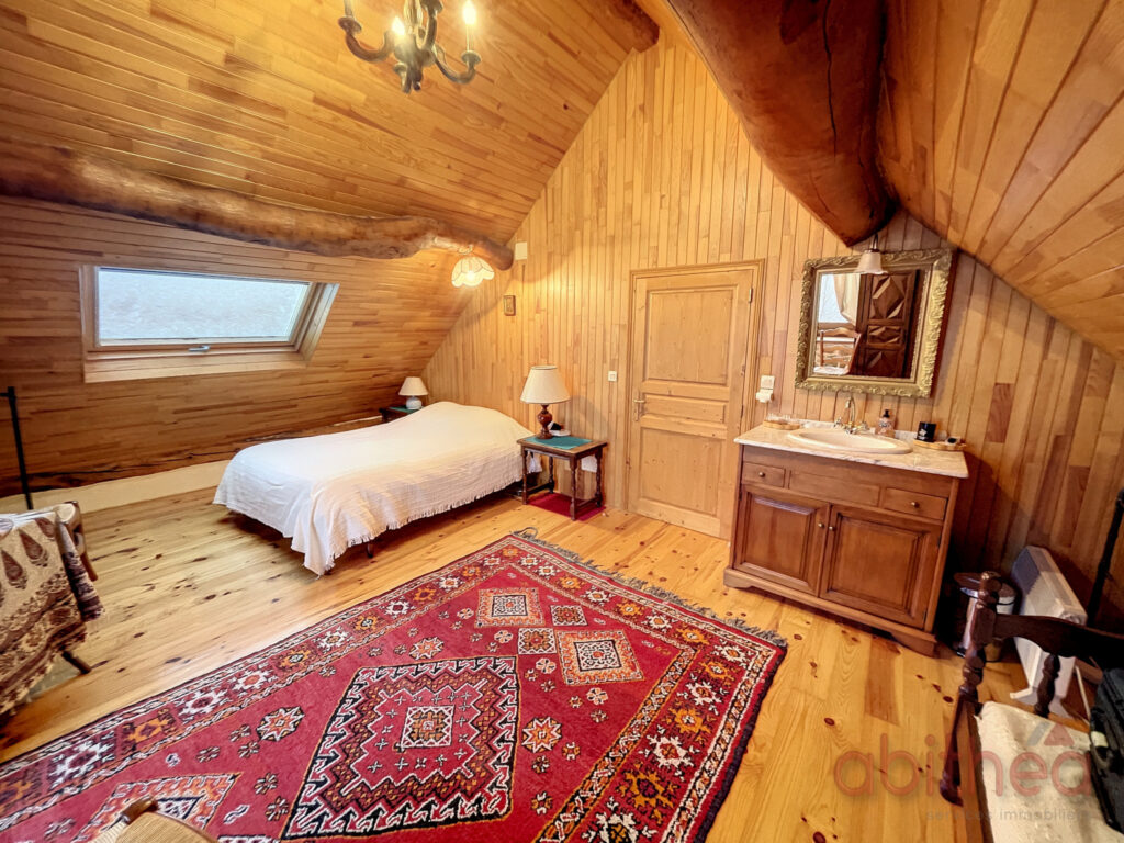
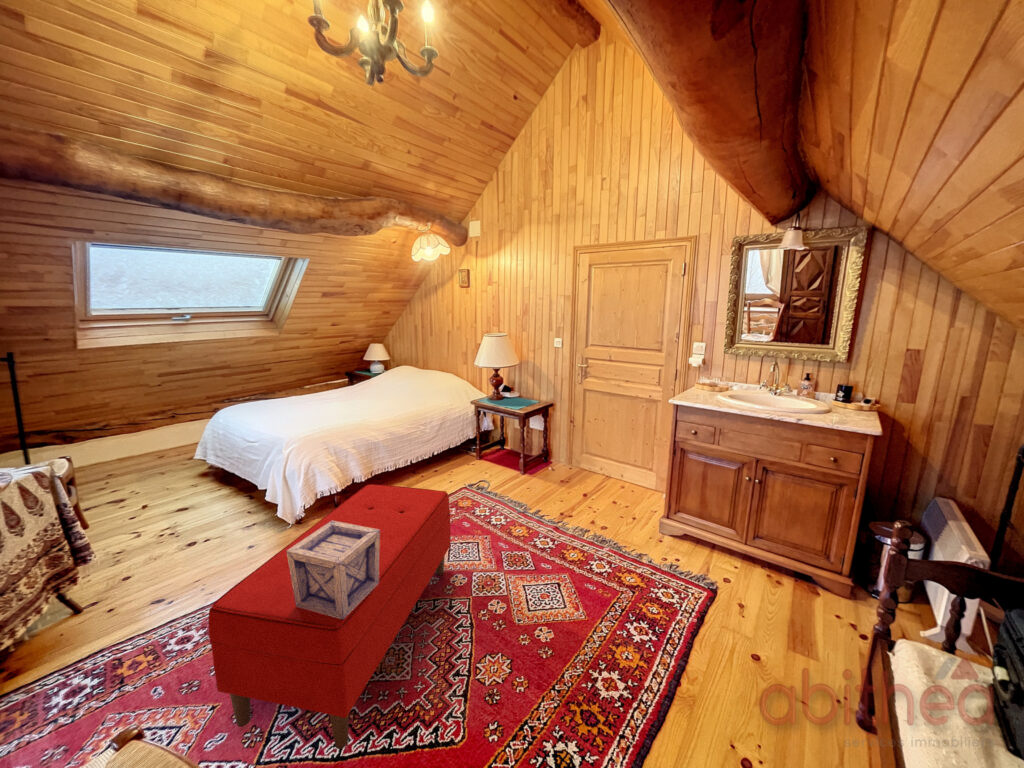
+ bench [207,483,451,750]
+ wooden crate [287,521,380,619]
